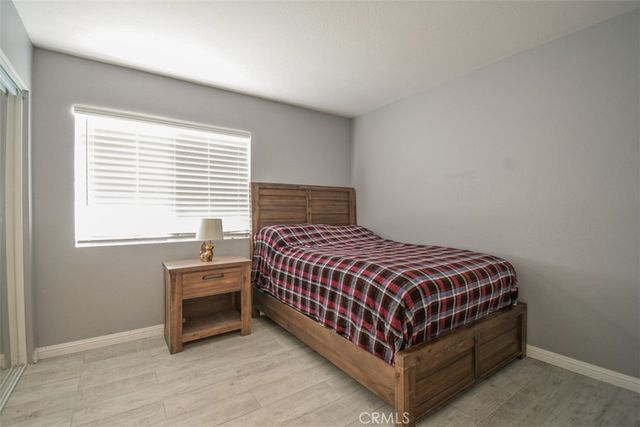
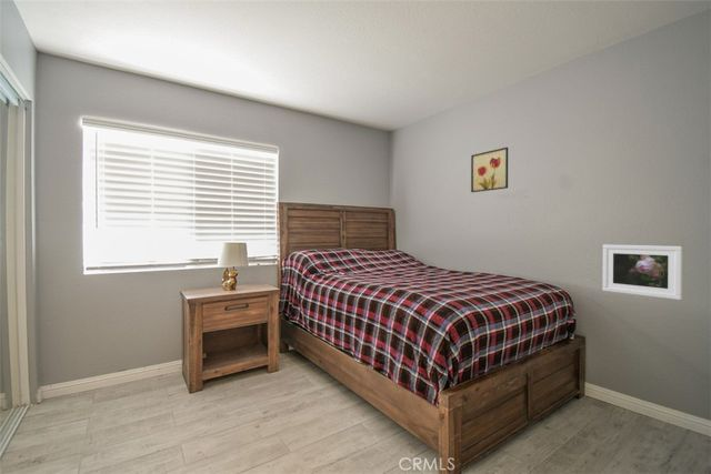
+ wall art [470,147,509,193]
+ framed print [601,243,683,301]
